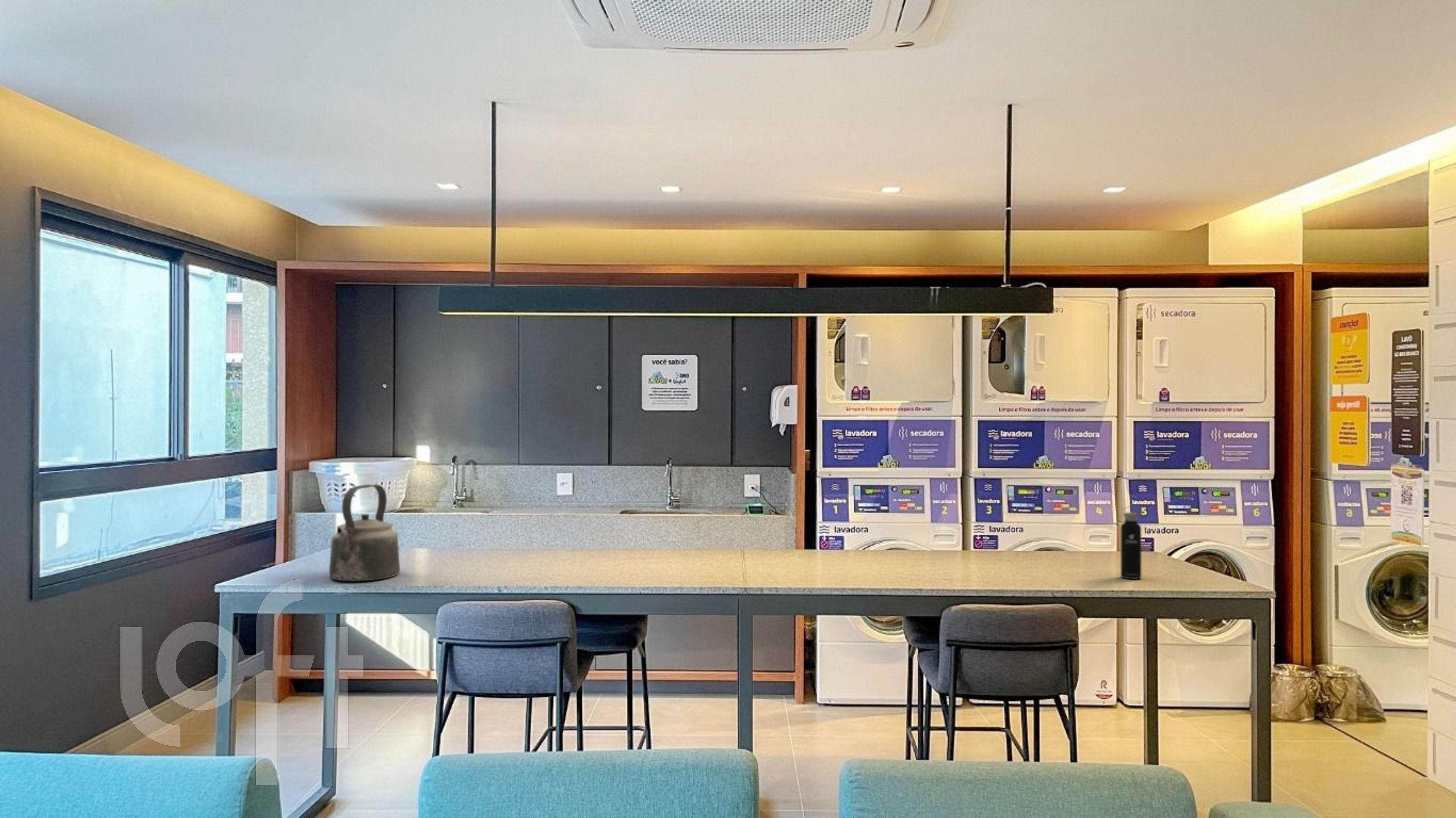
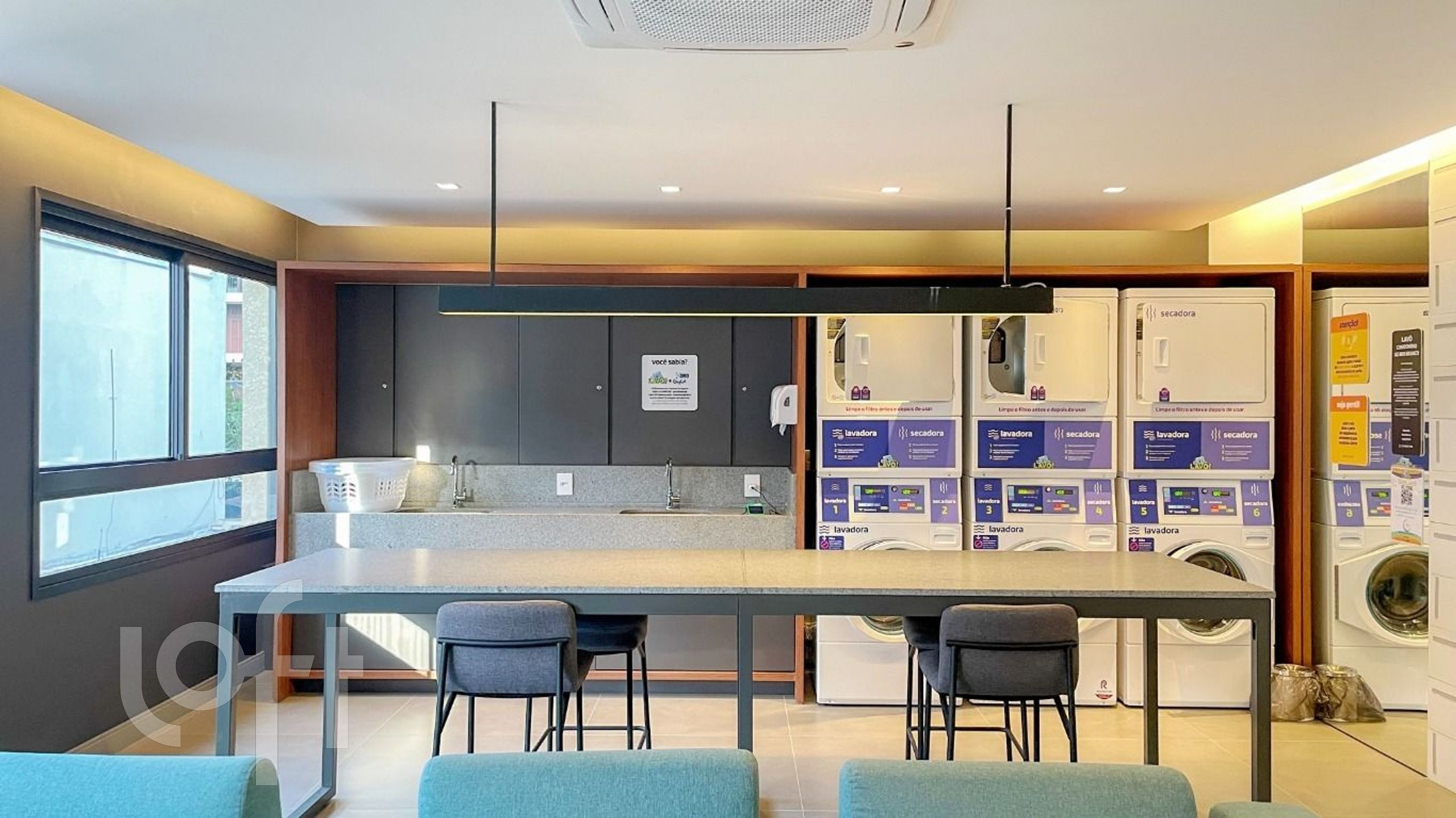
- water bottle [1120,506,1142,580]
- kettle [328,484,400,582]
